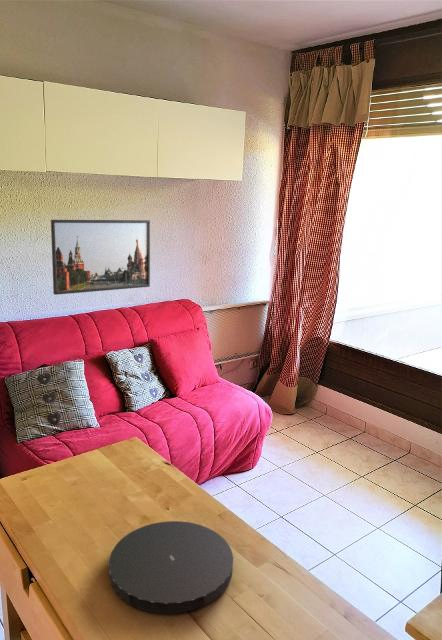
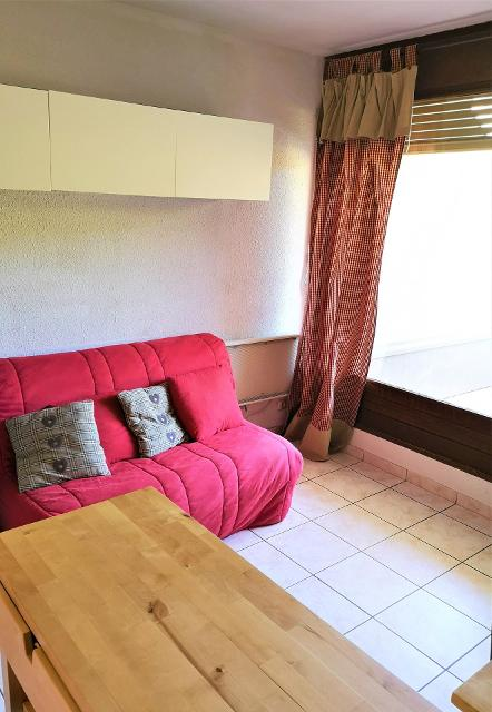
- plate [108,520,234,615]
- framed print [50,219,151,296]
